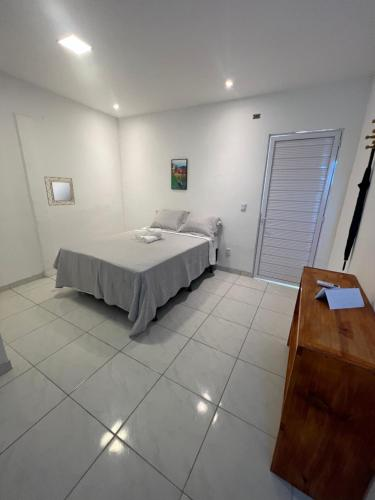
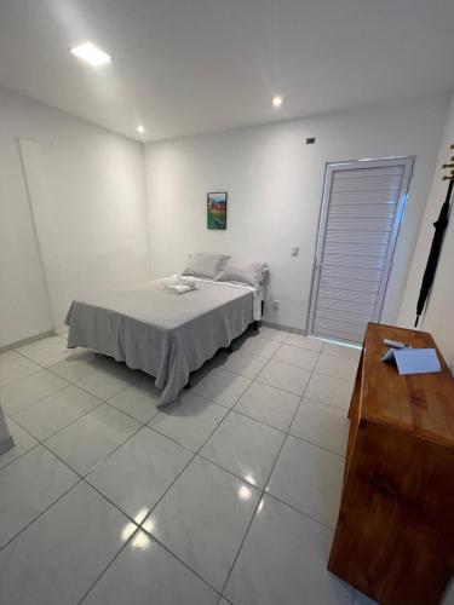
- home mirror [43,176,76,206]
